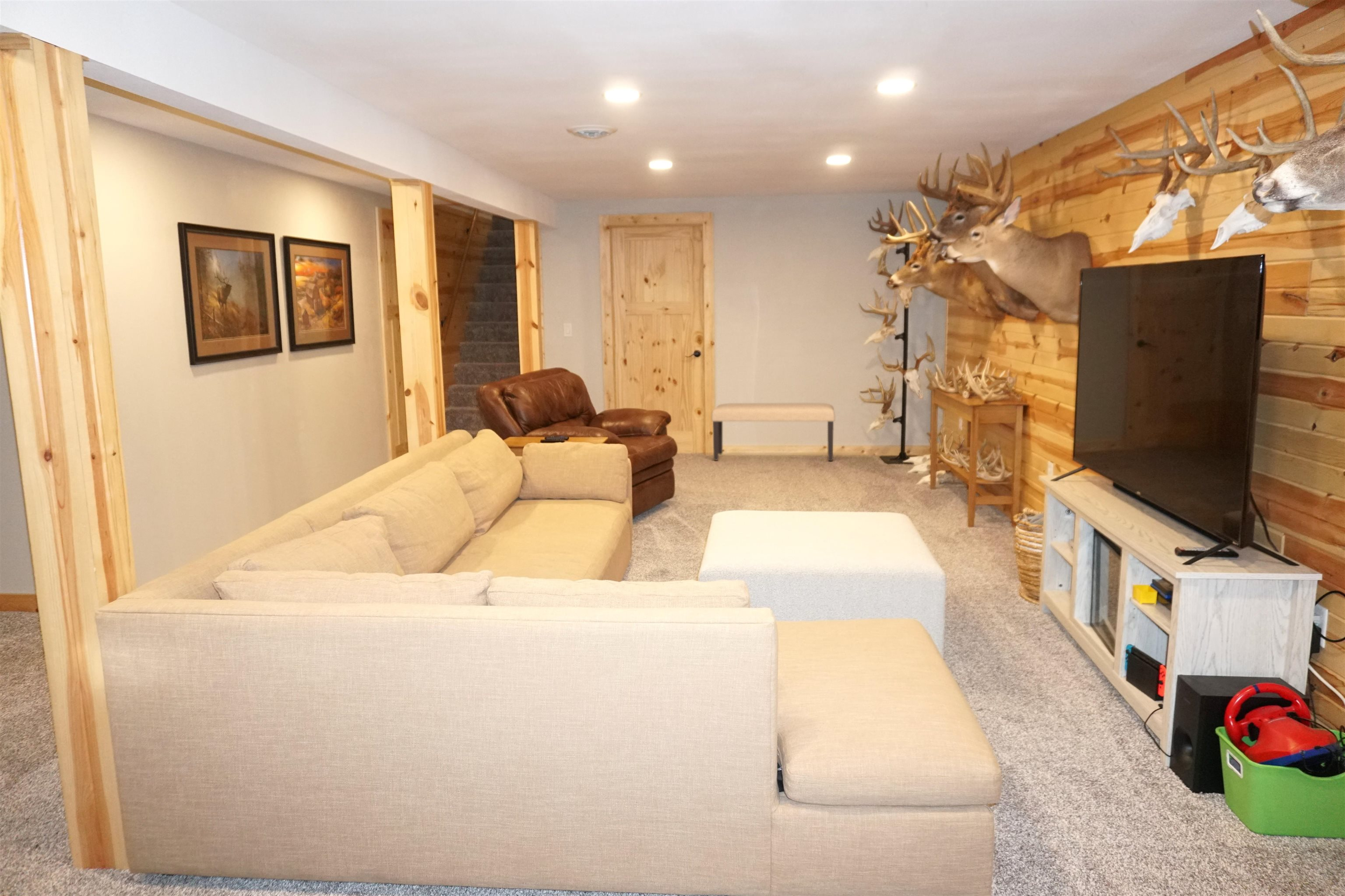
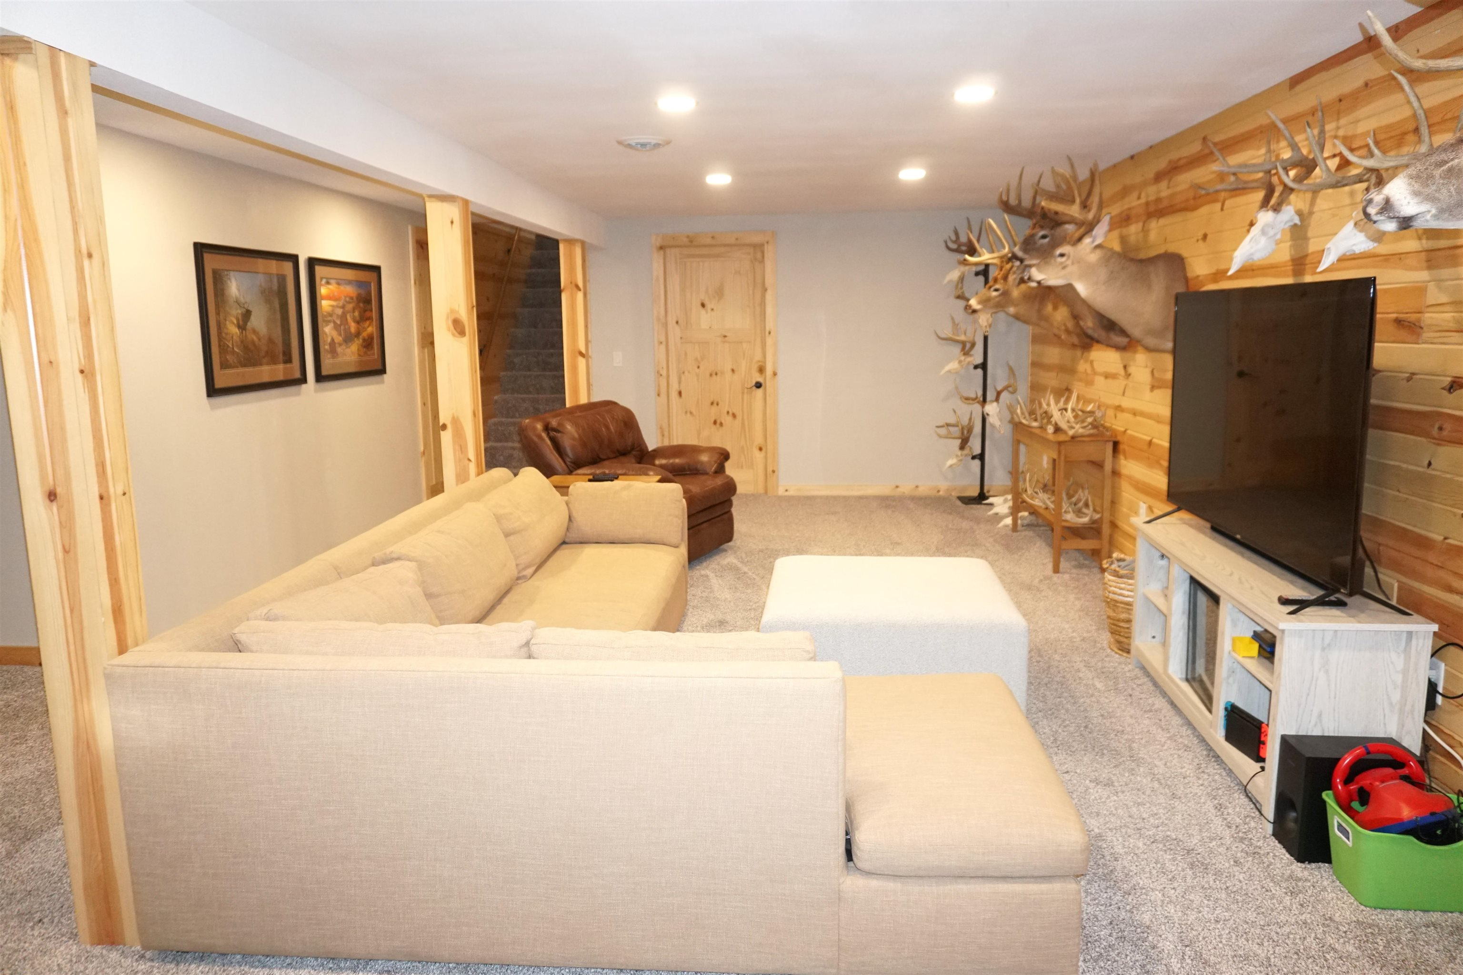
- bench [711,403,835,461]
